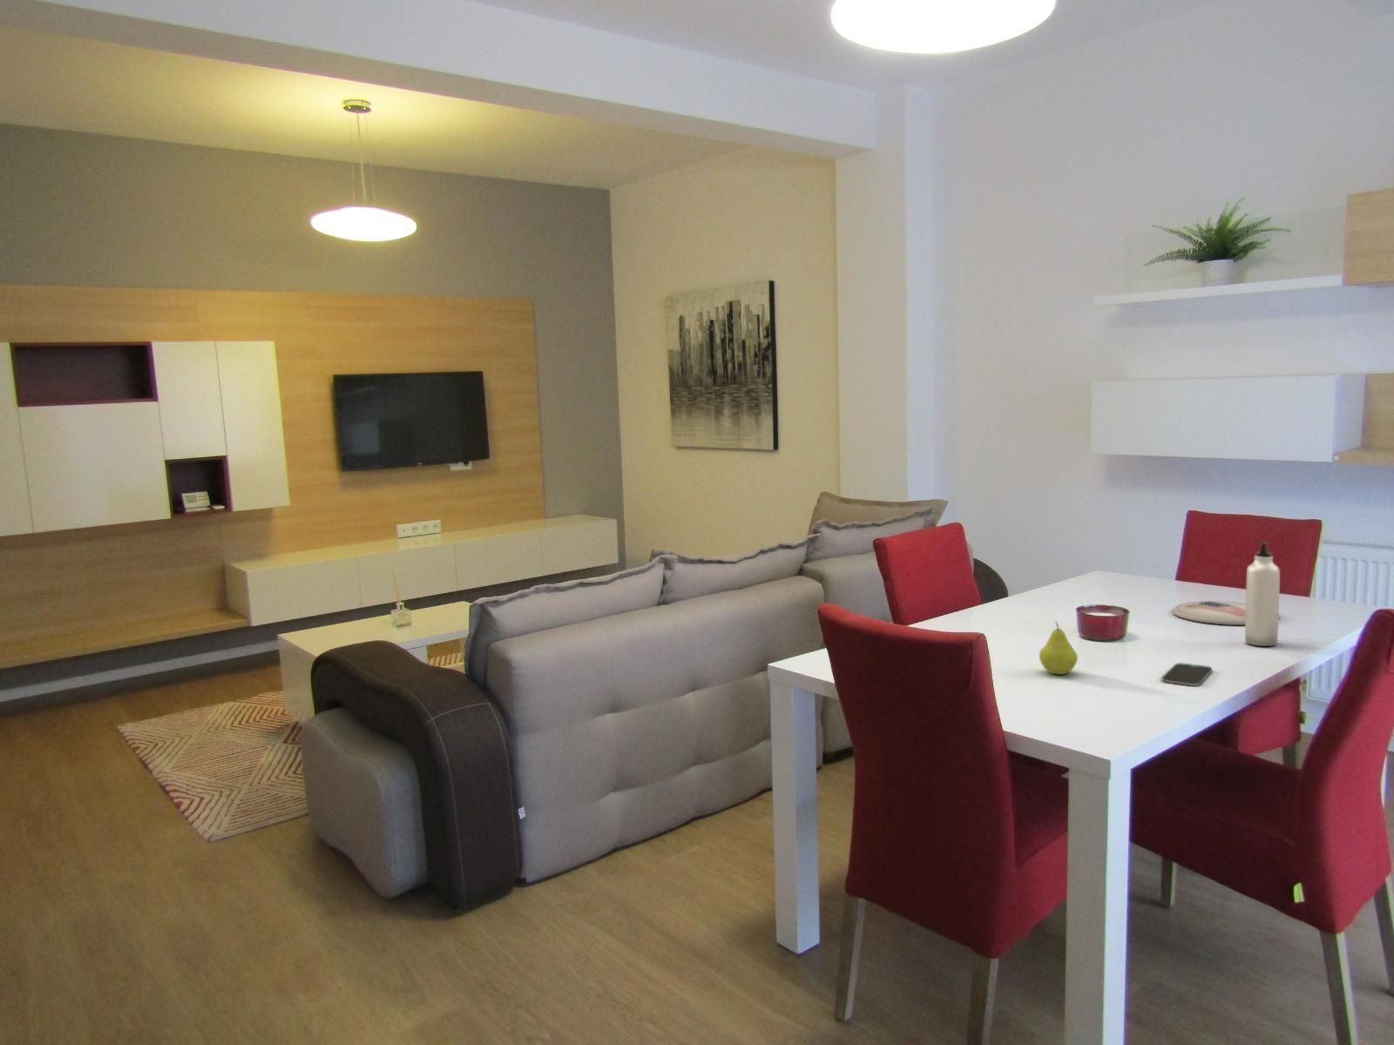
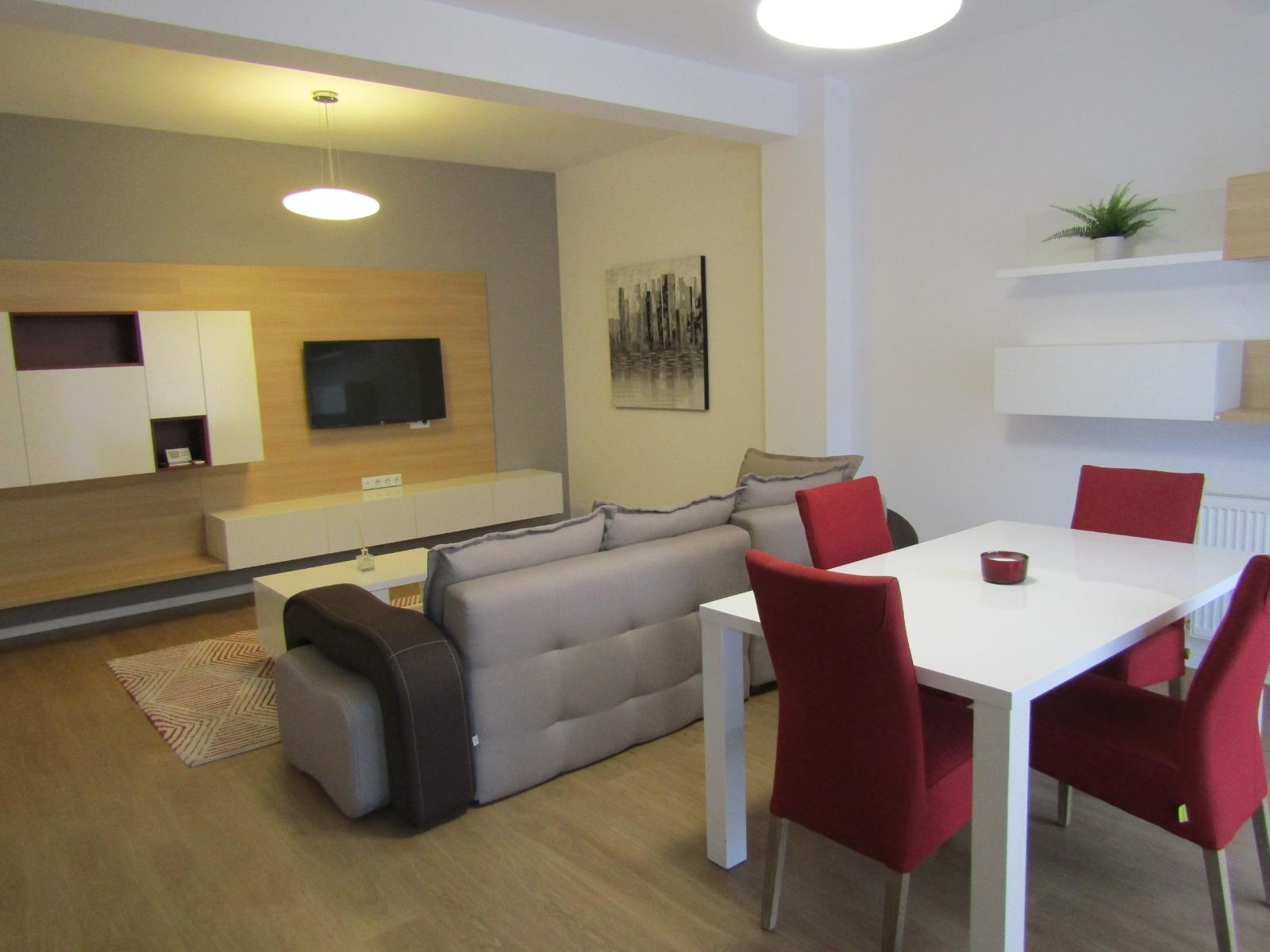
- fruit [1038,621,1079,676]
- smartphone [1160,662,1213,687]
- plate [1171,600,1281,626]
- water bottle [1244,540,1281,647]
